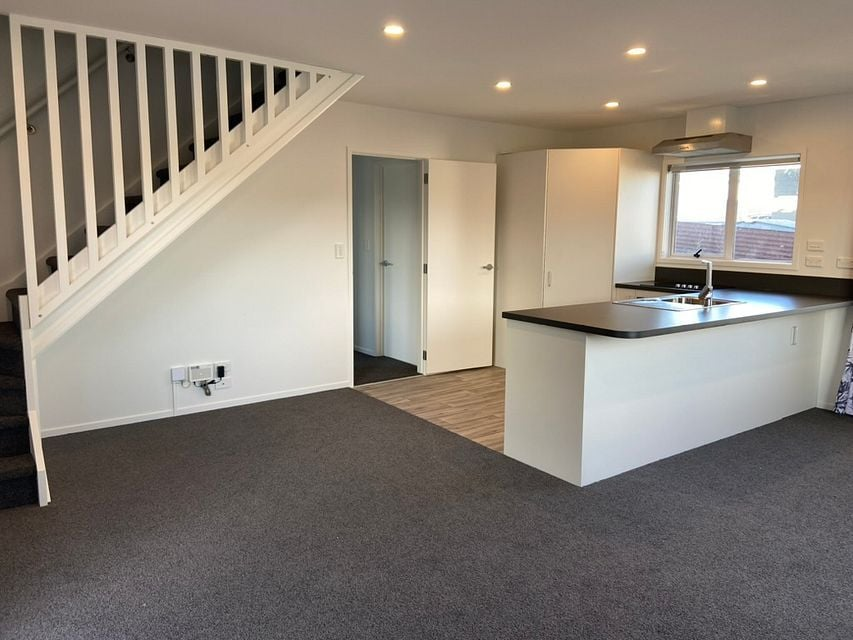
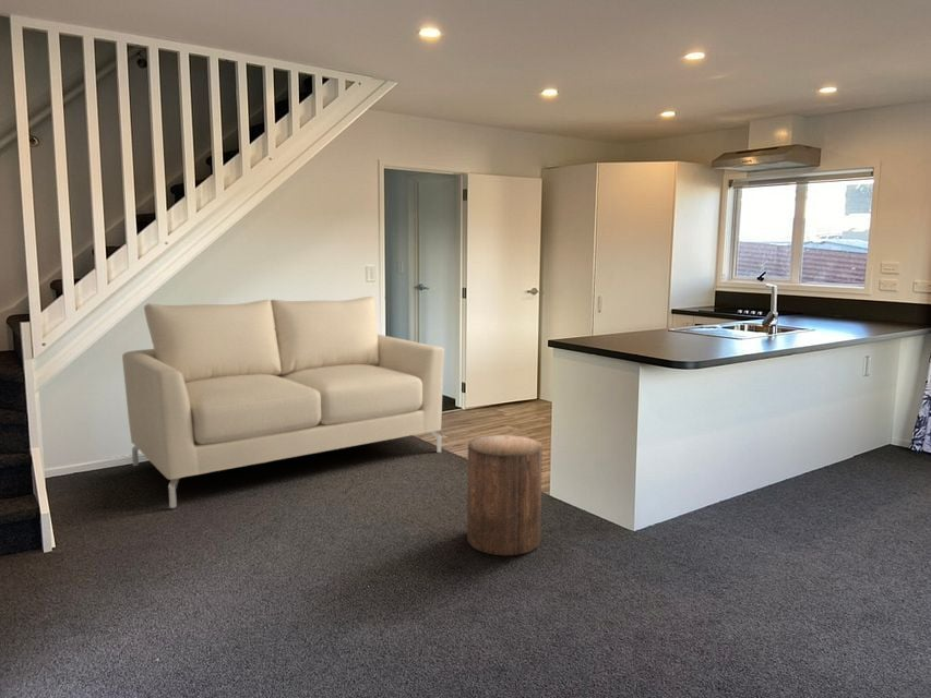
+ stool [466,434,544,556]
+ sofa [121,296,445,509]
